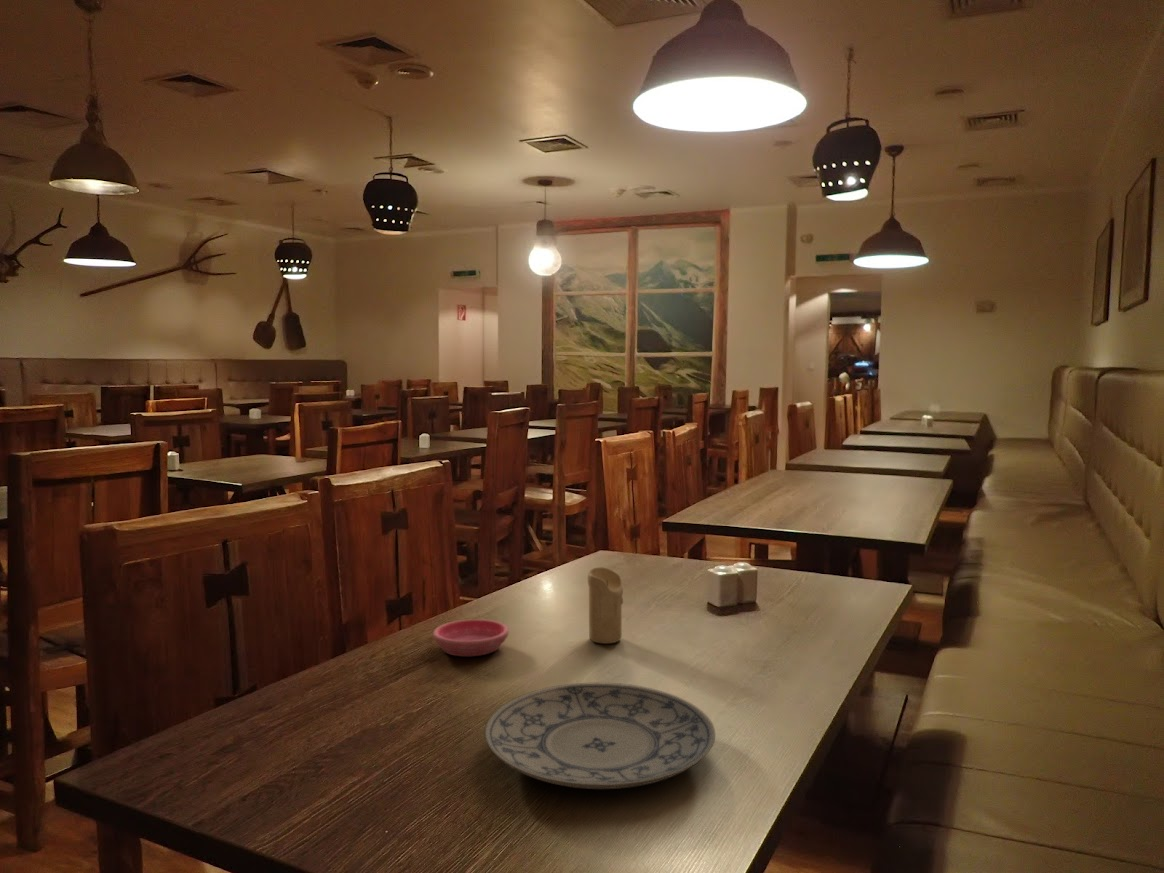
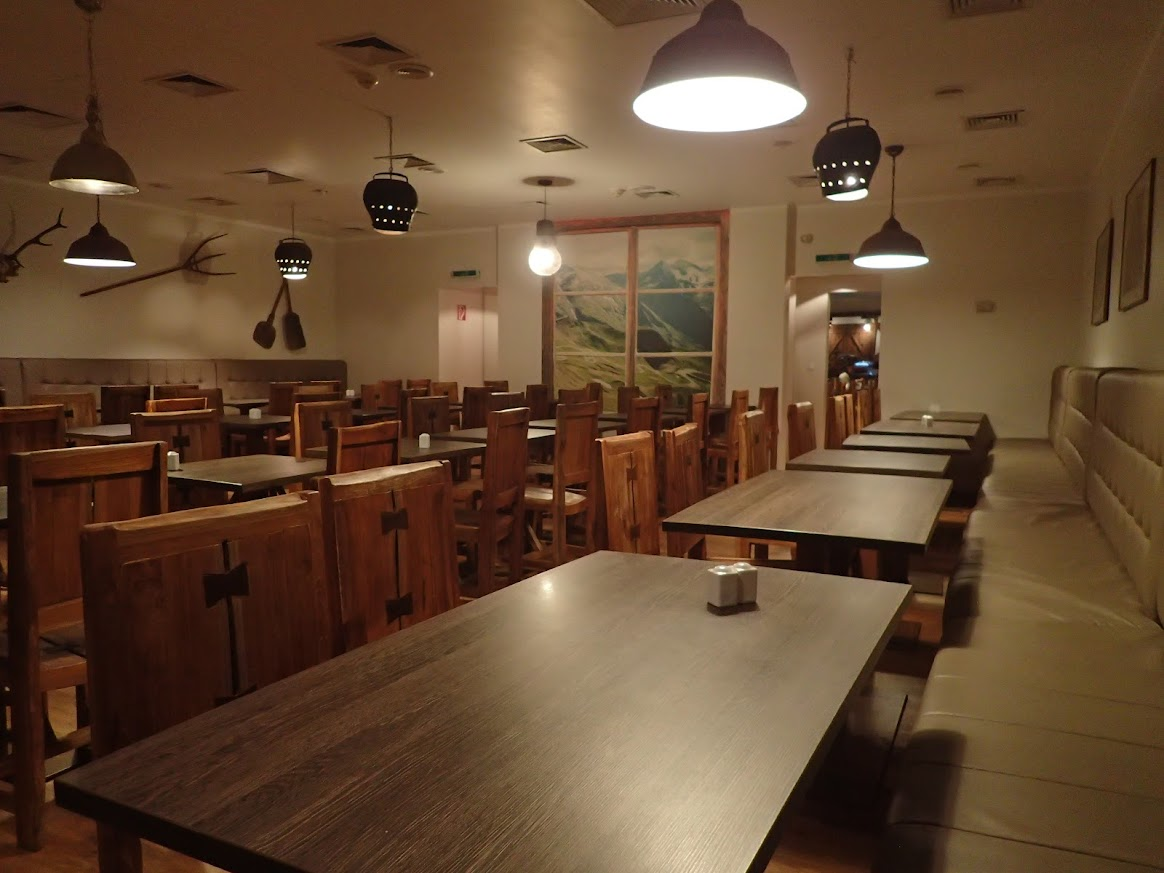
- candle [587,566,624,645]
- plate [483,681,716,790]
- saucer [432,618,510,657]
